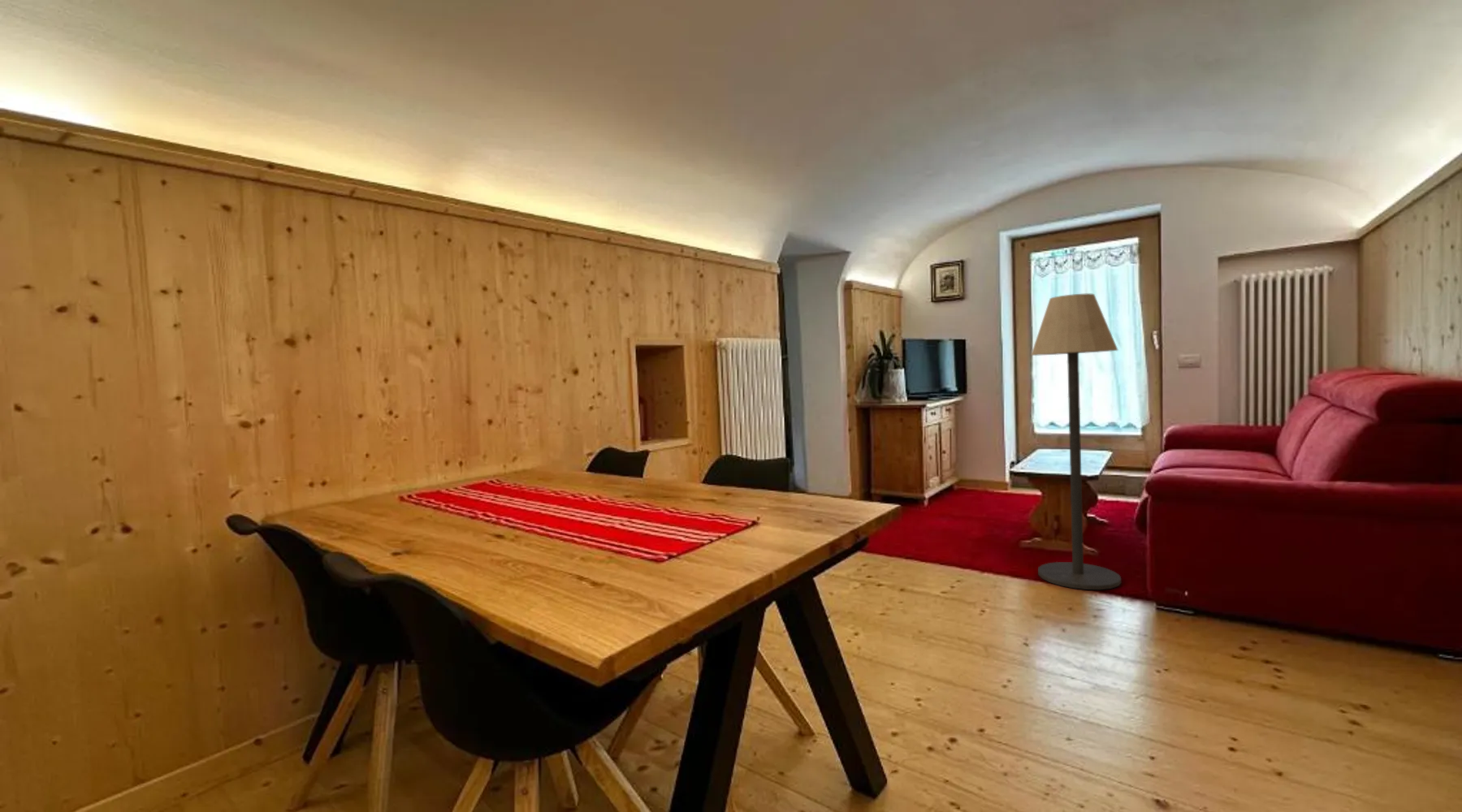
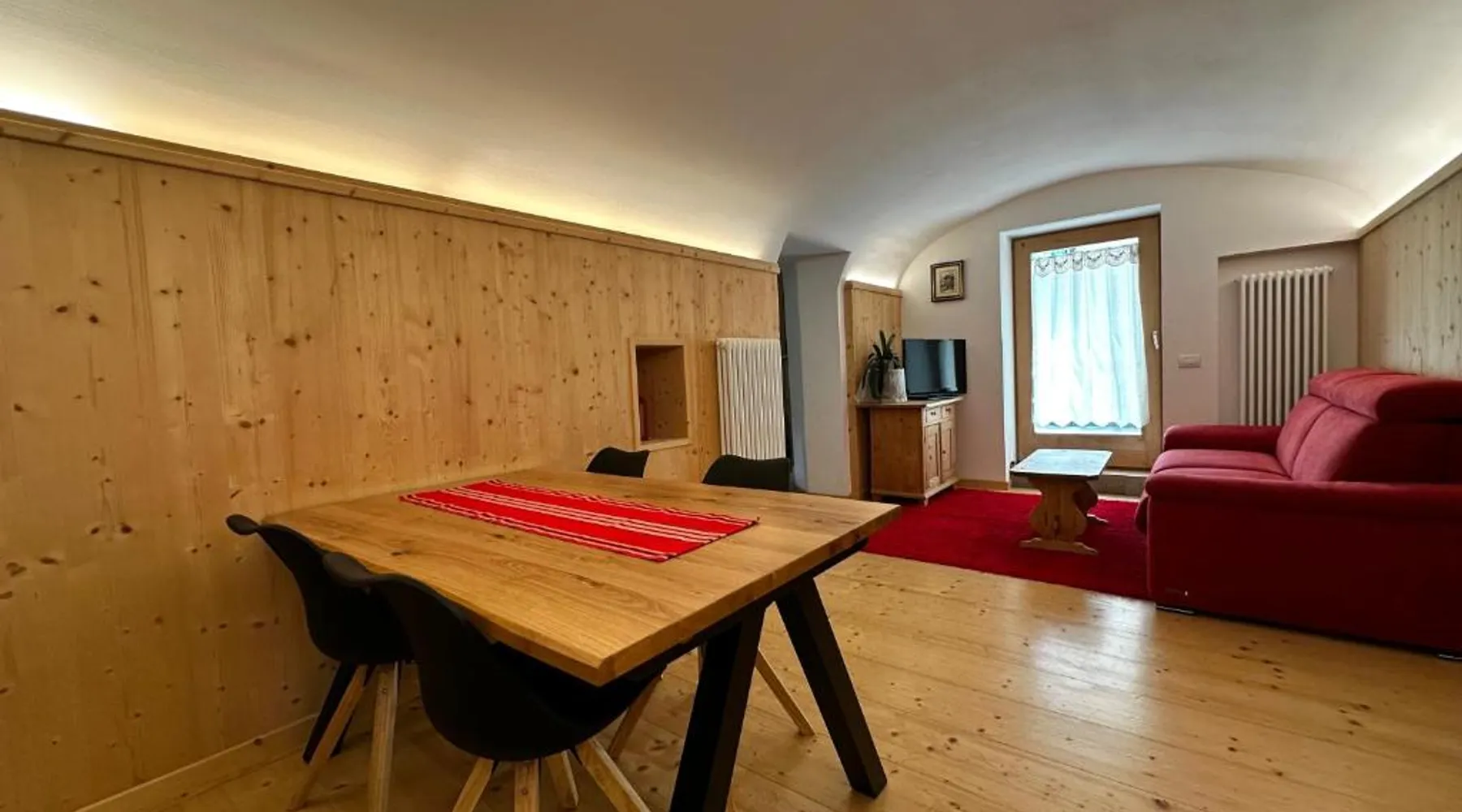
- floor lamp [1030,292,1122,590]
